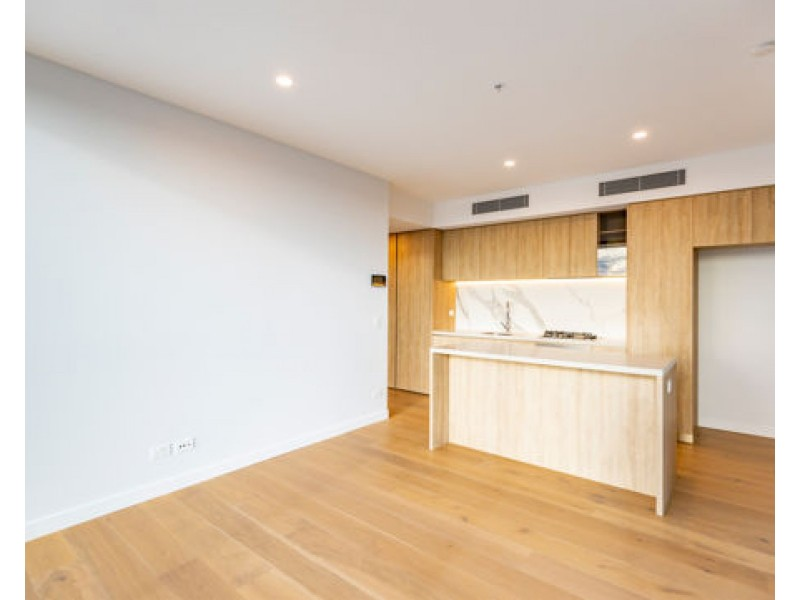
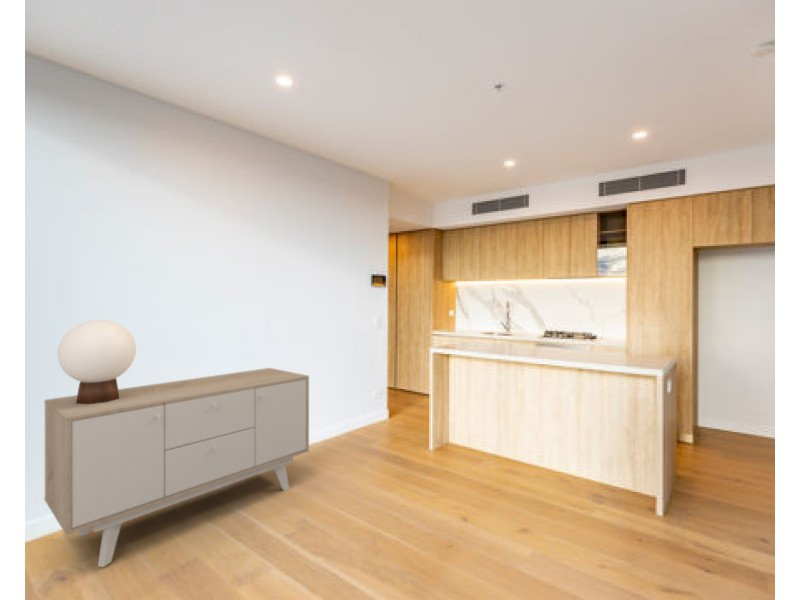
+ sideboard [43,367,310,568]
+ table lamp [56,319,137,405]
